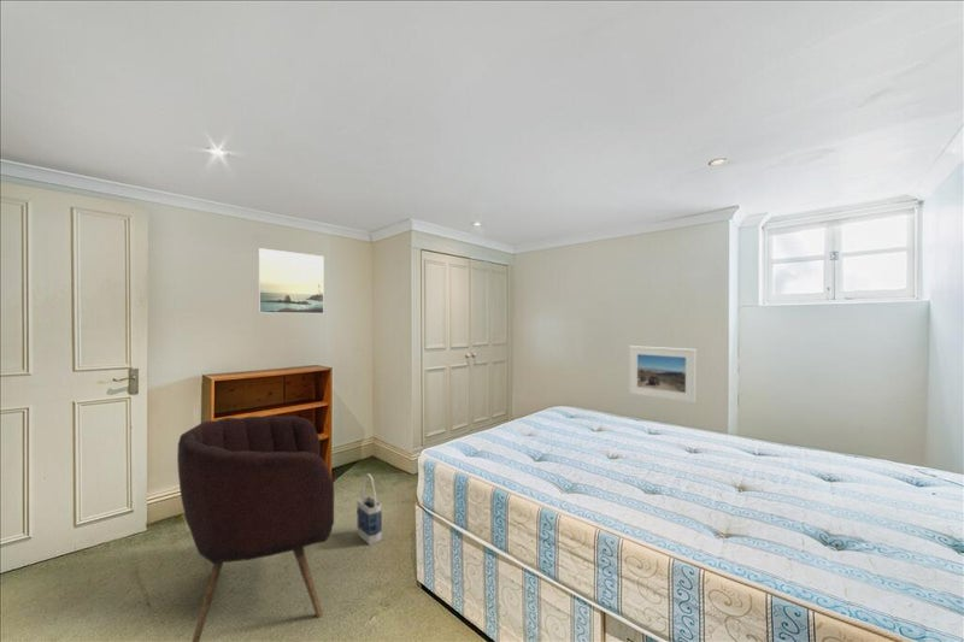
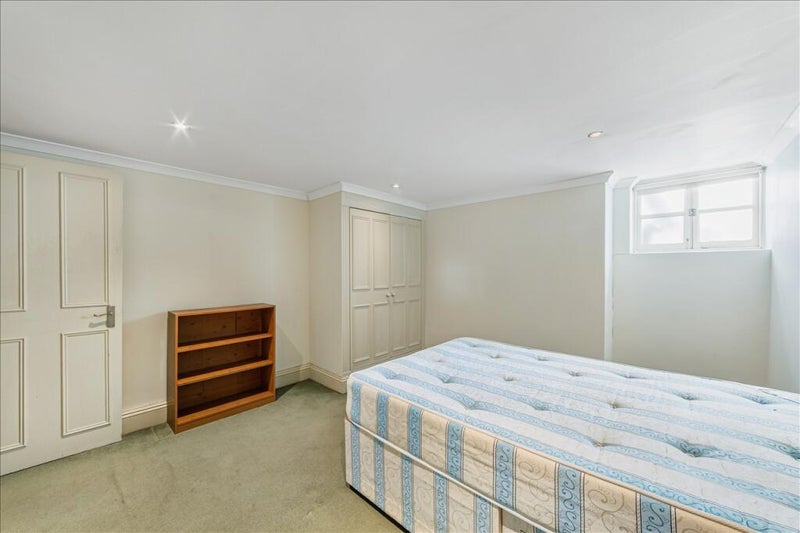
- bag [357,472,383,546]
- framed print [257,247,325,314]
- armchair [176,414,335,642]
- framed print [628,344,696,404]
